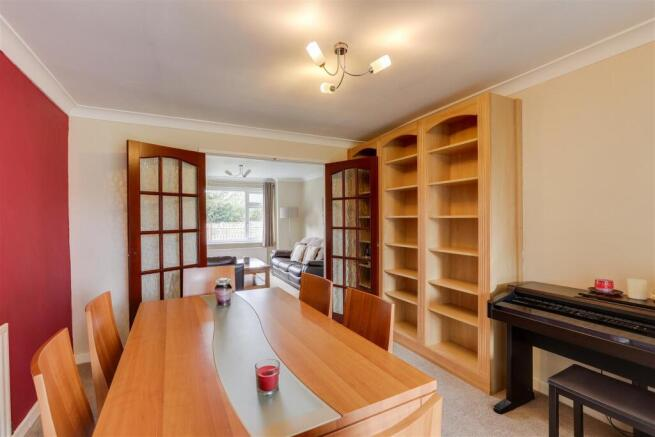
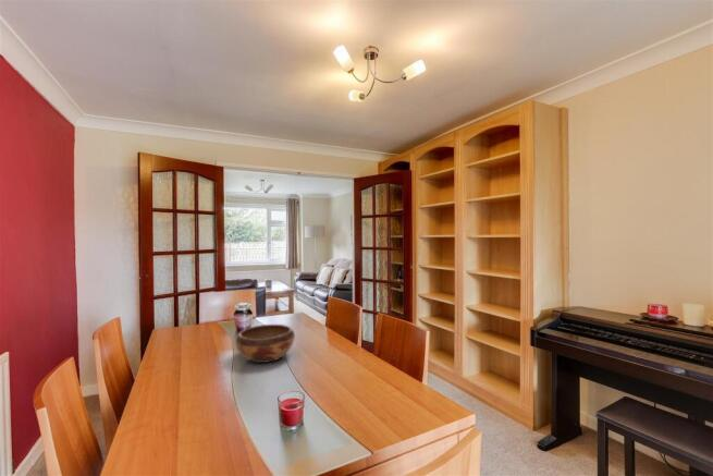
+ decorative bowl [235,324,296,364]
